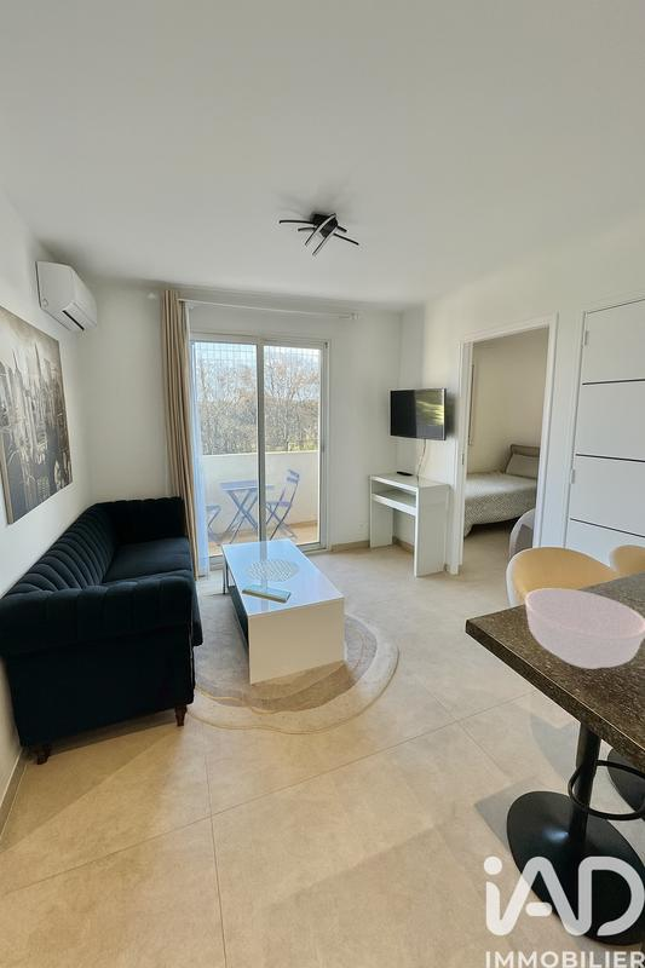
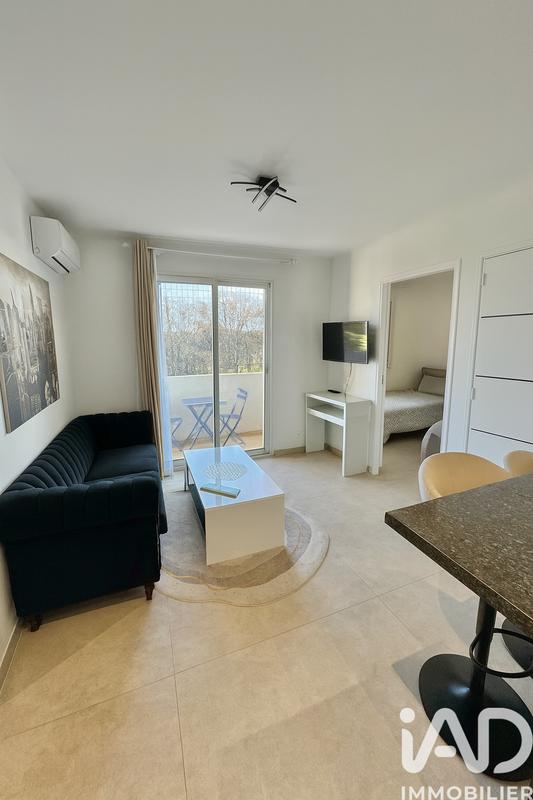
- bowl [524,587,645,670]
